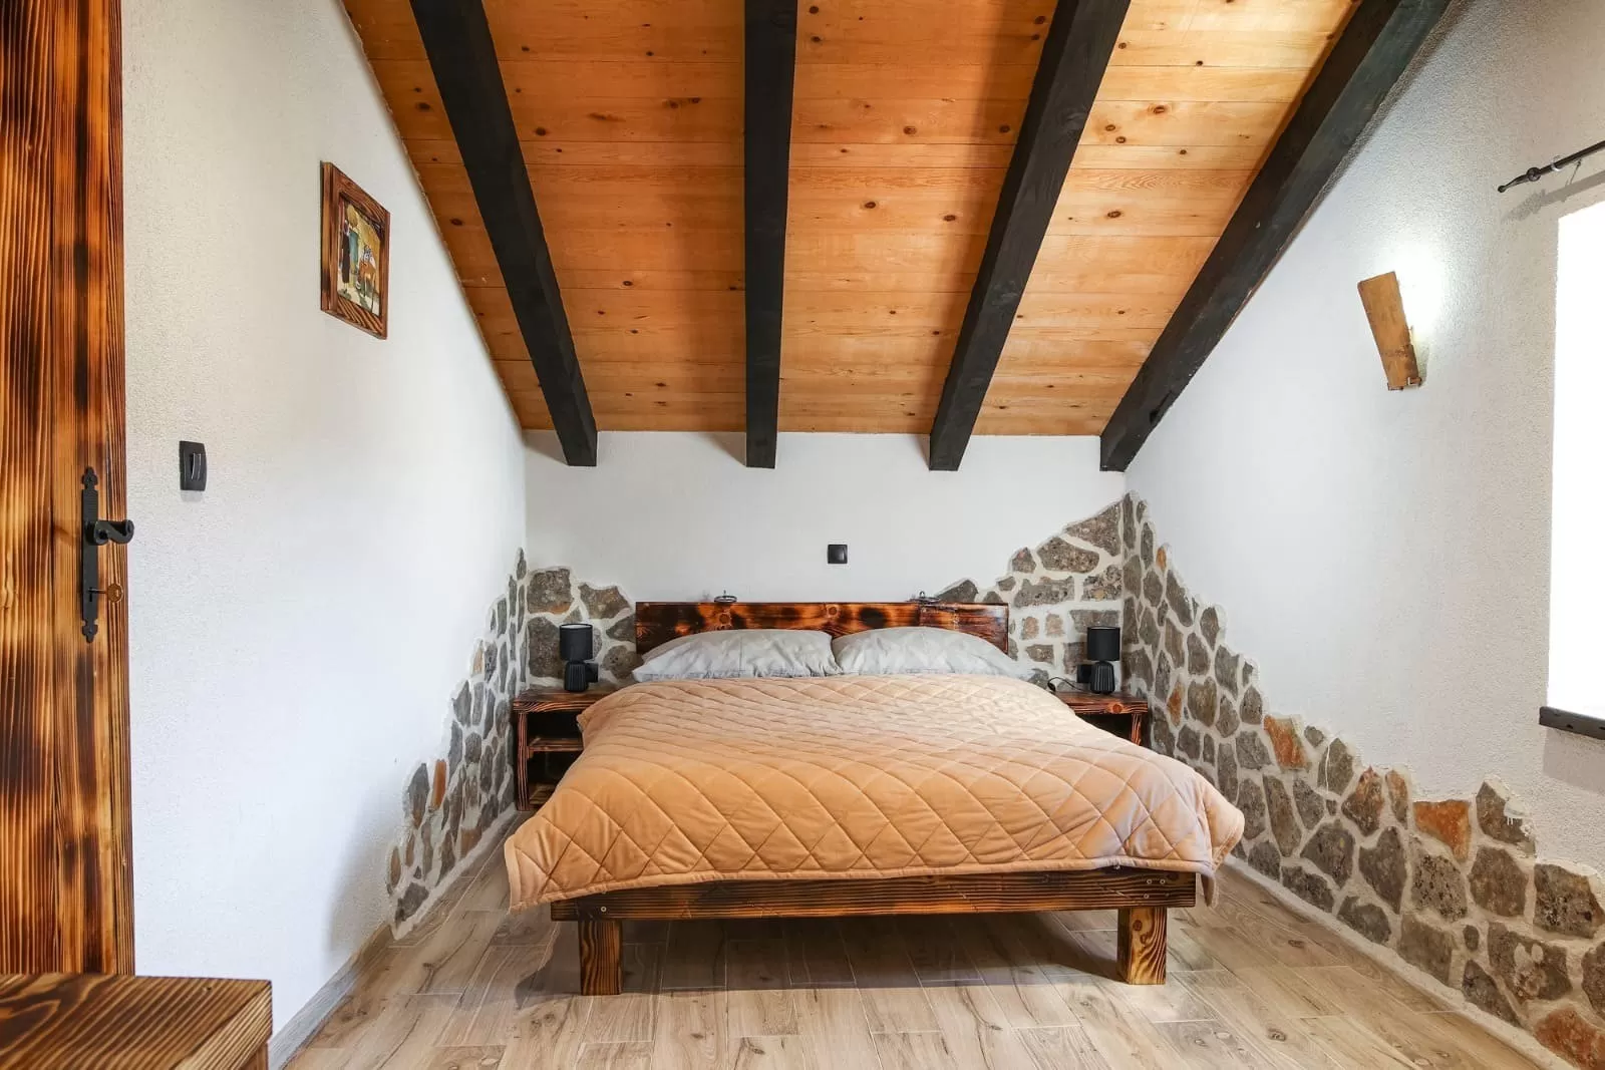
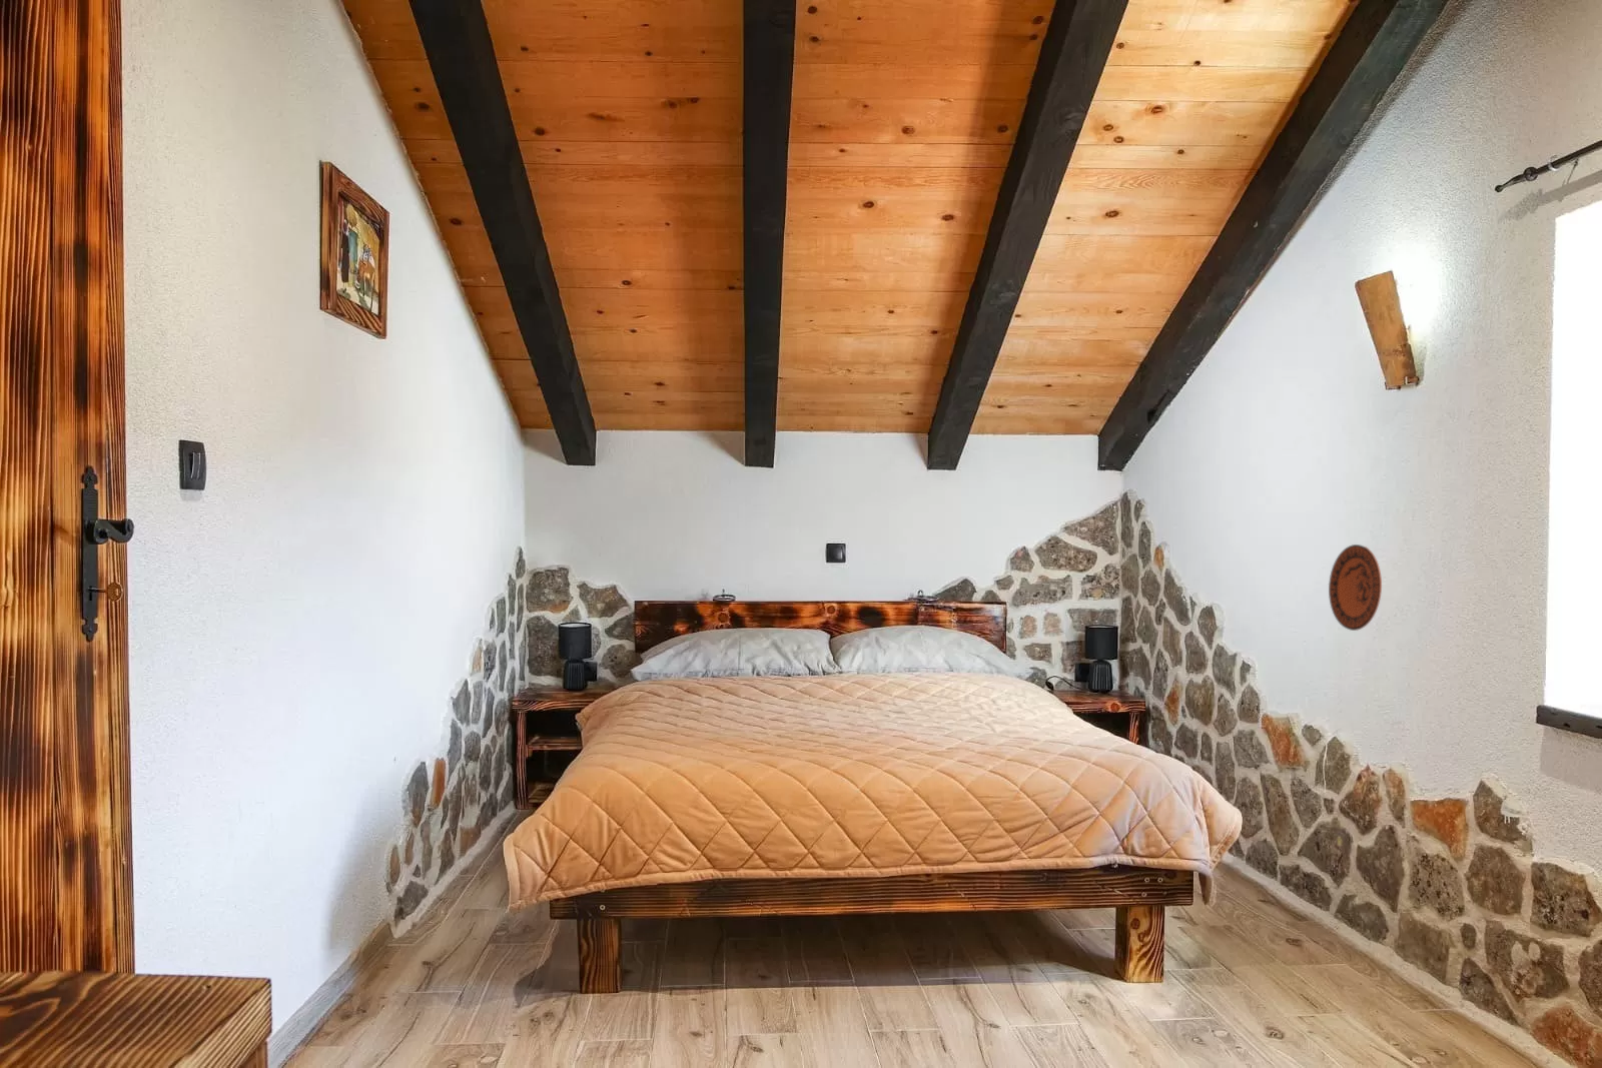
+ decorative plate [1328,544,1383,632]
